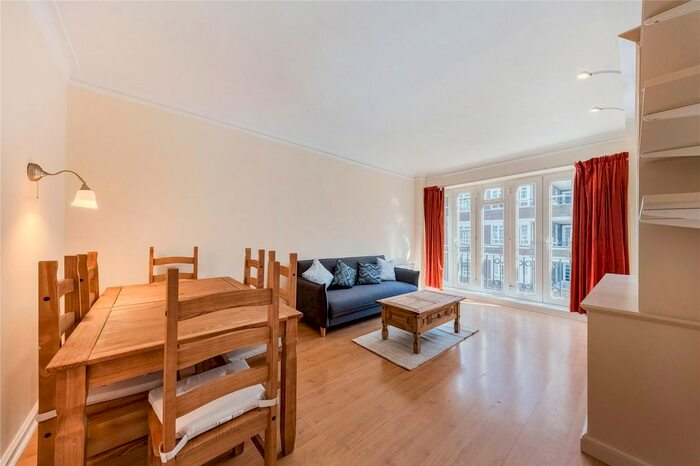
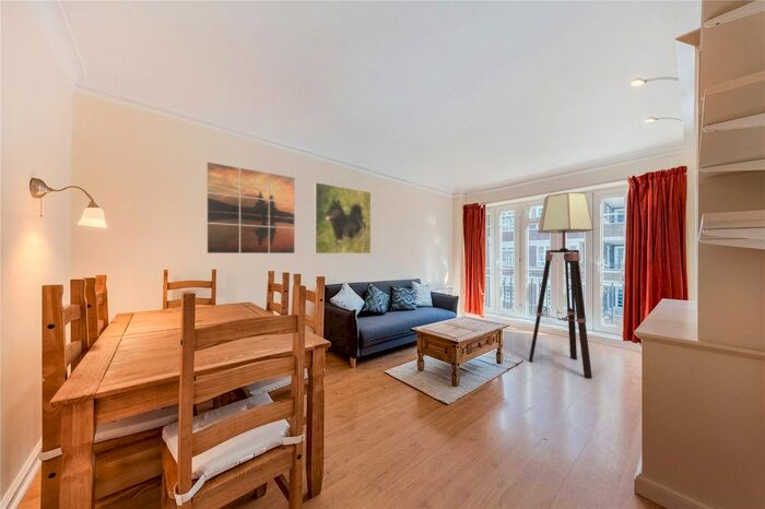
+ floor lamp [528,191,595,379]
+ wall art [207,162,295,254]
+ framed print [314,181,372,254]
